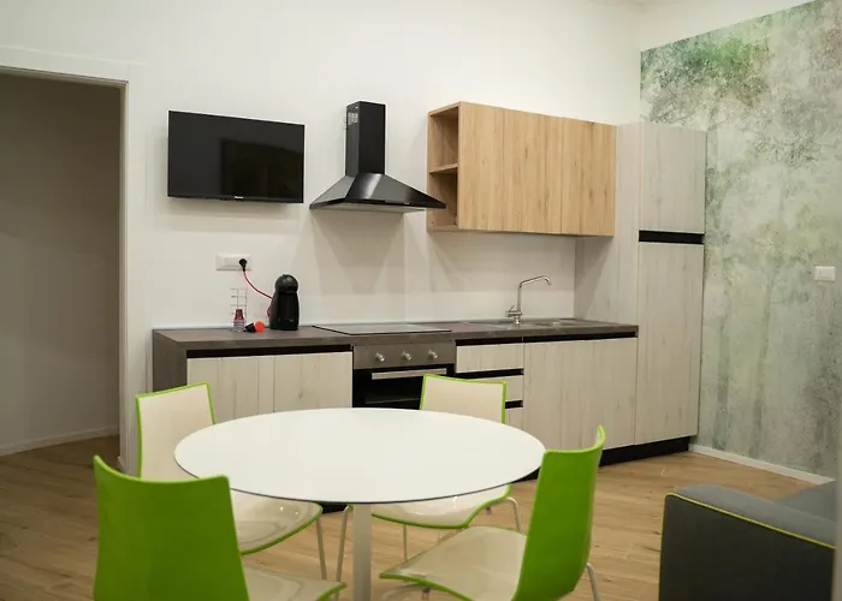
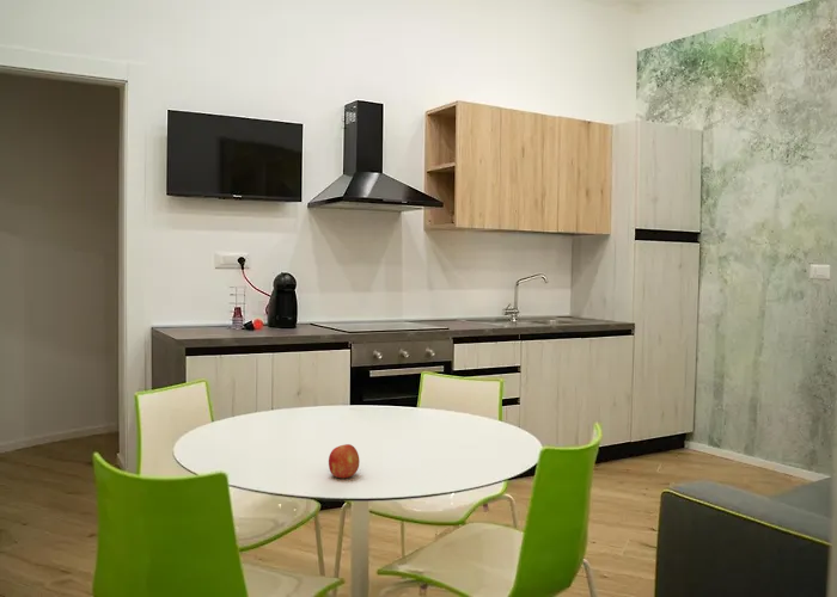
+ fruit [328,443,360,479]
